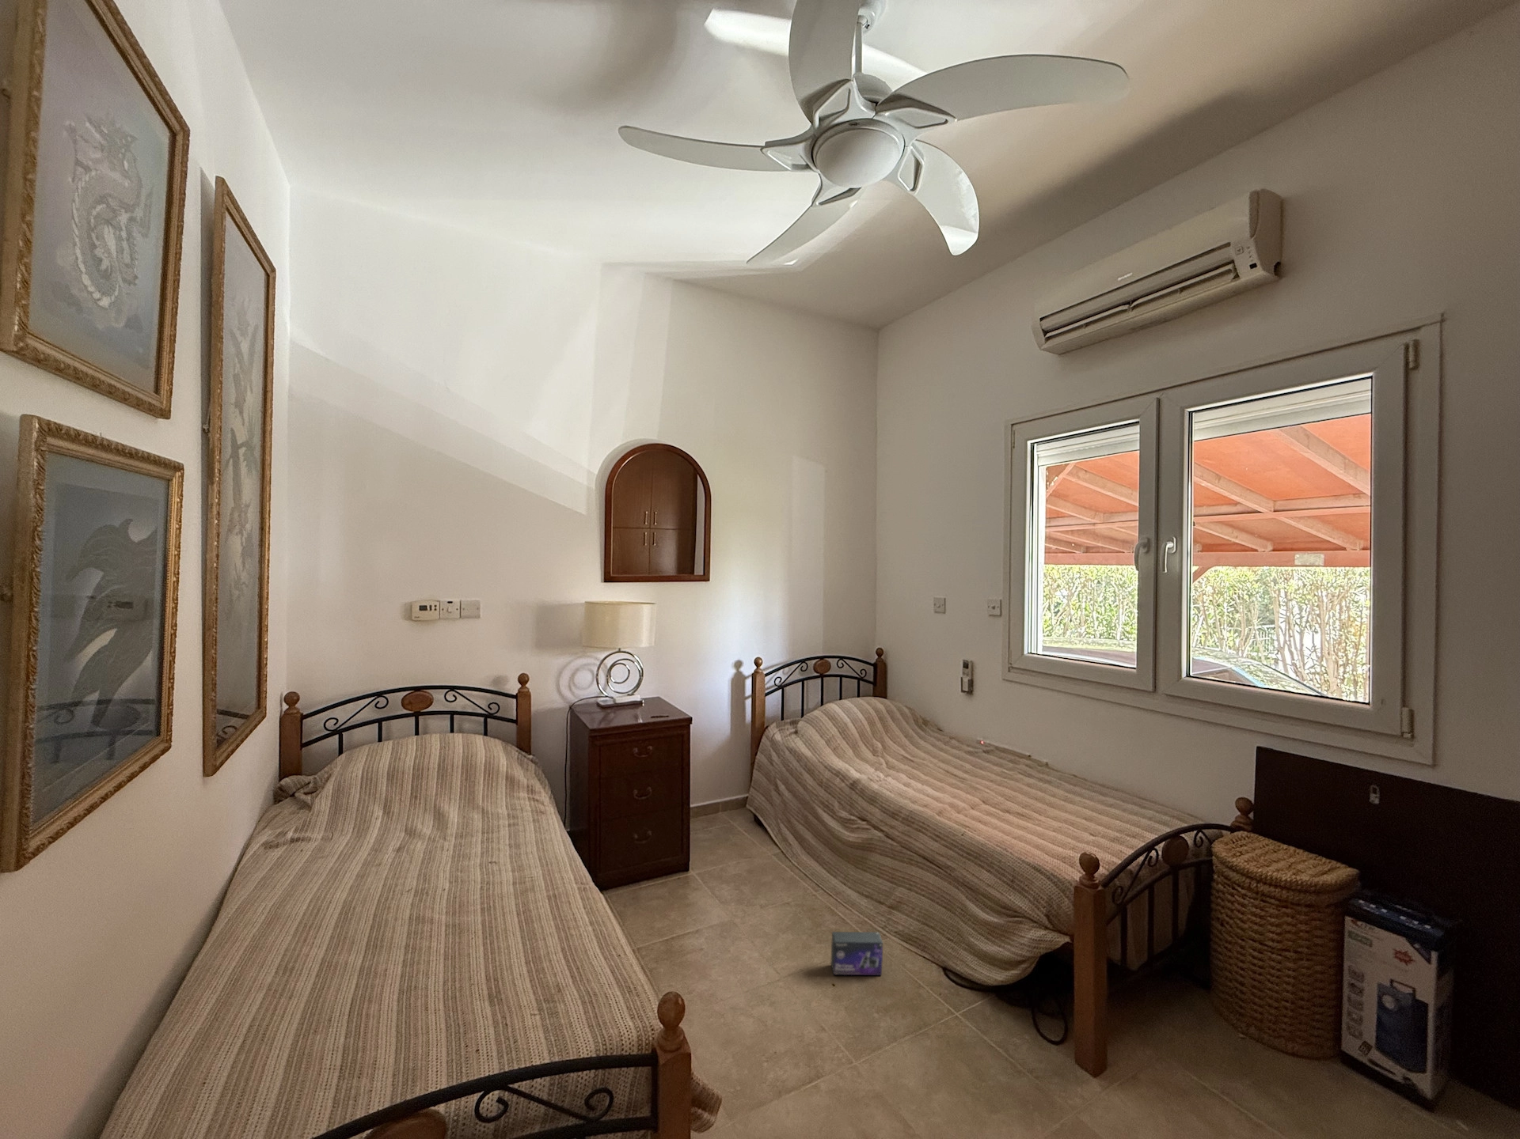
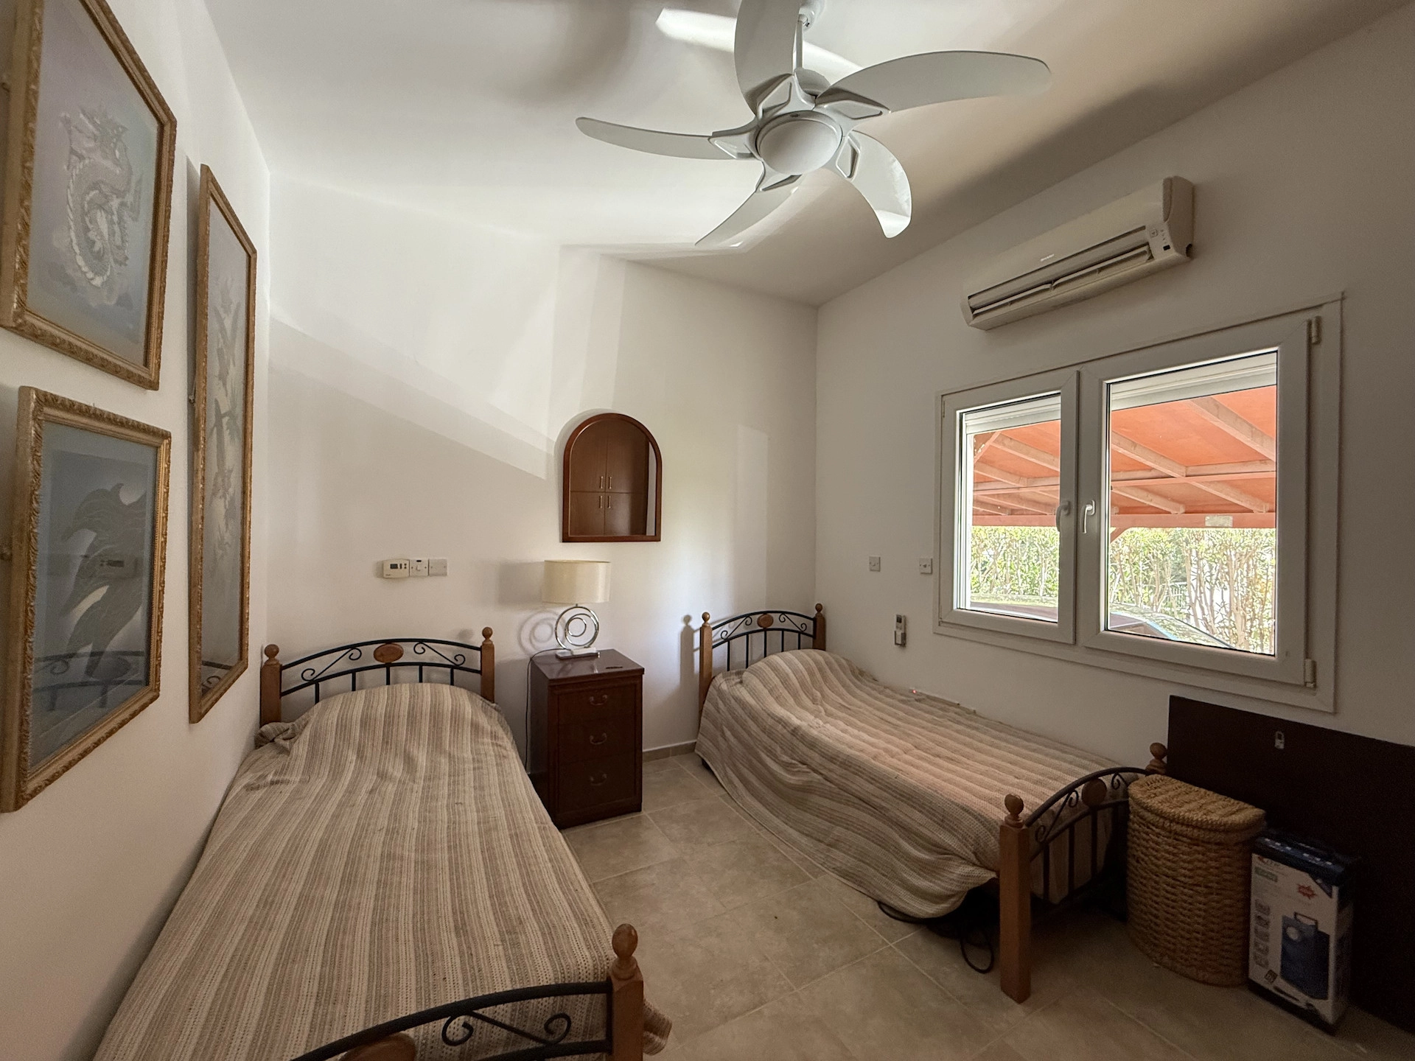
- box [829,931,883,976]
